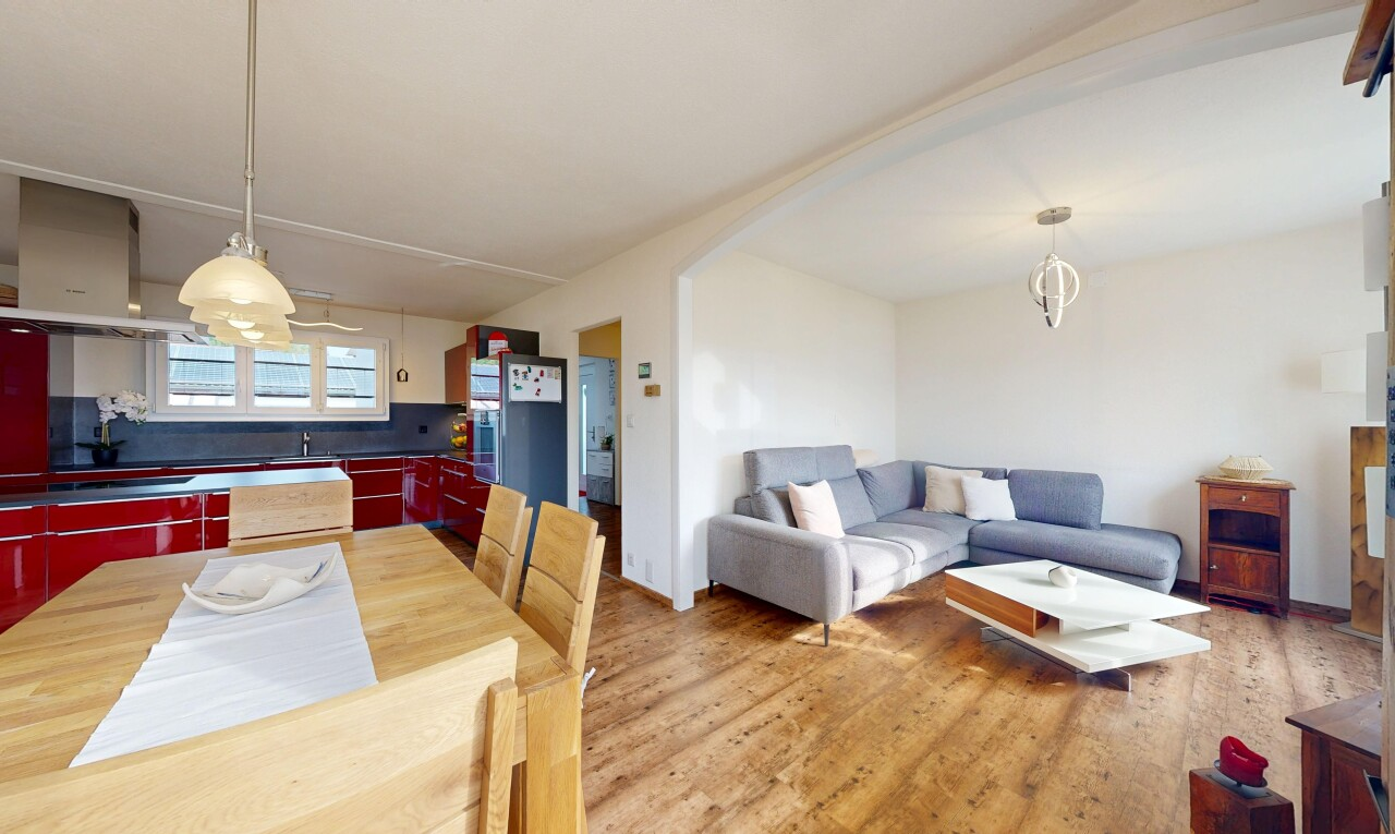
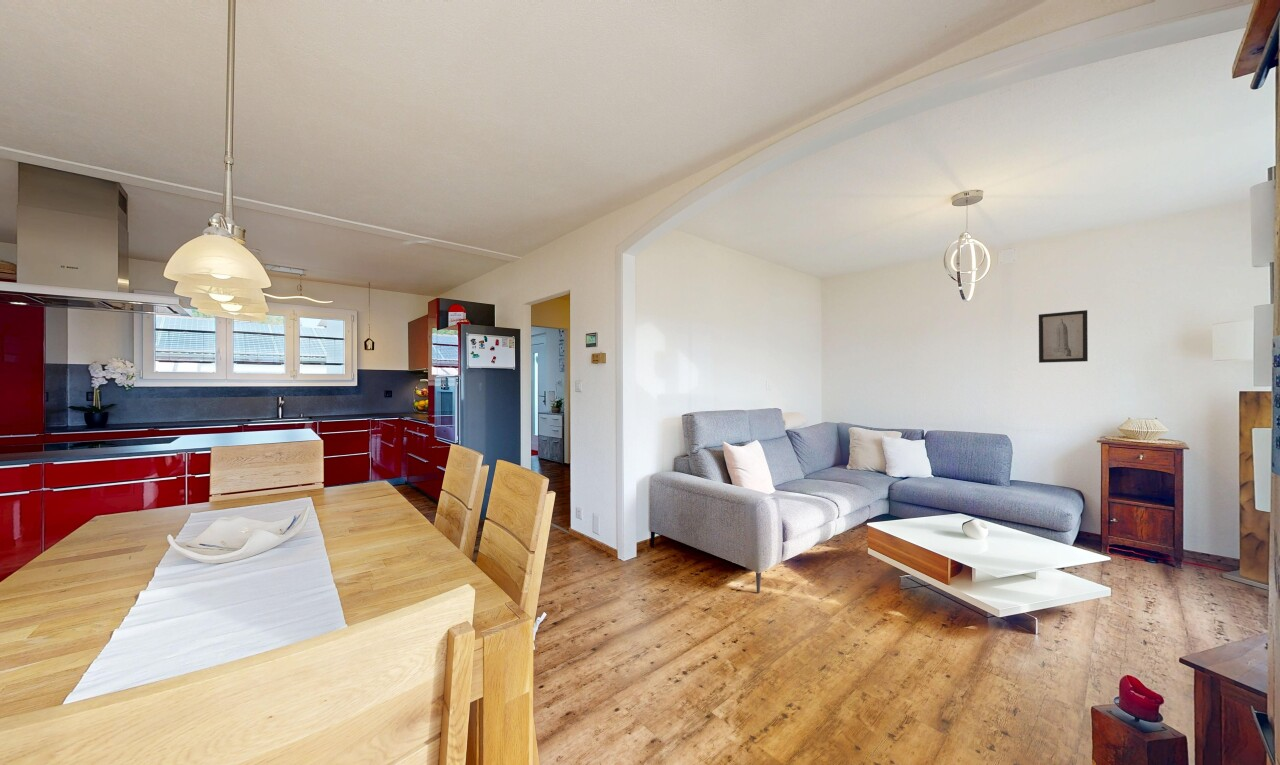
+ wall art [1038,309,1089,364]
